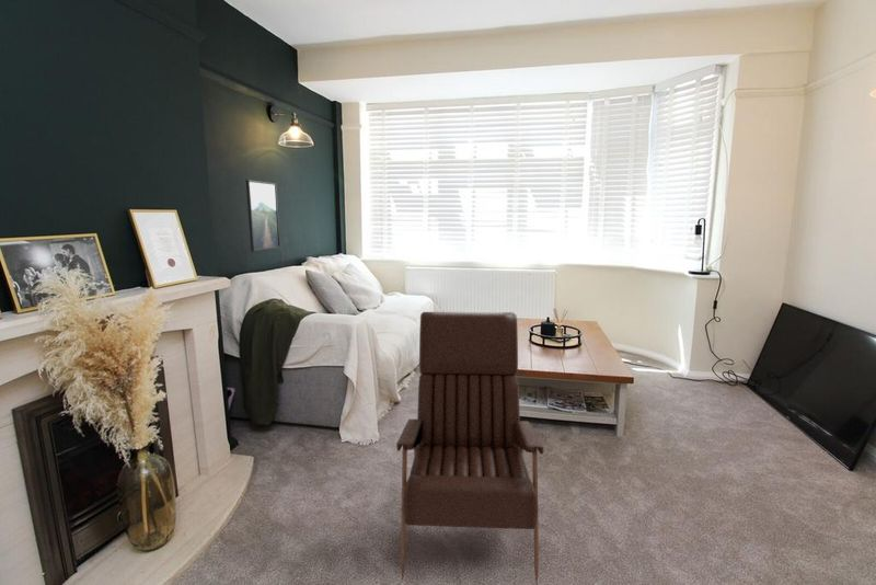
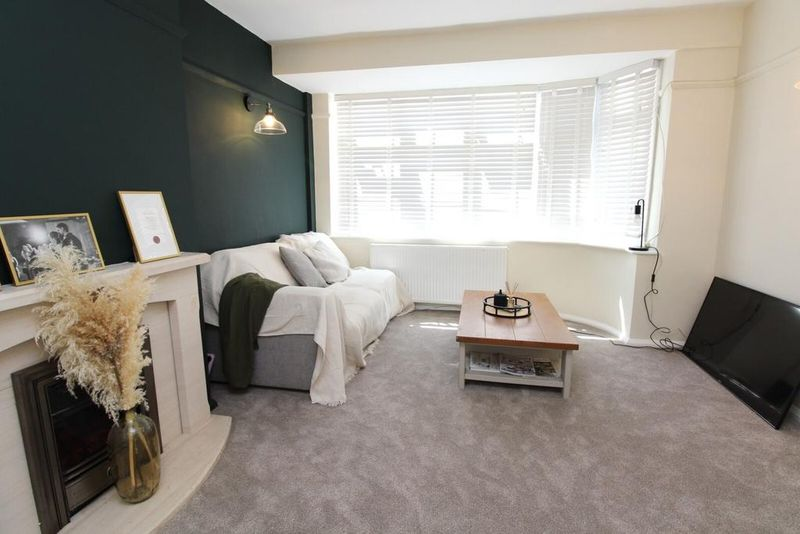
- armchair [395,311,544,585]
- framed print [245,179,281,253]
